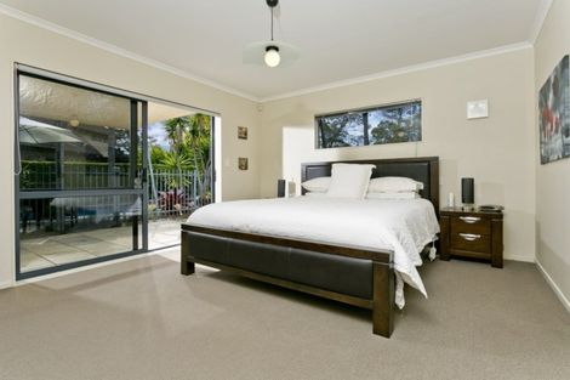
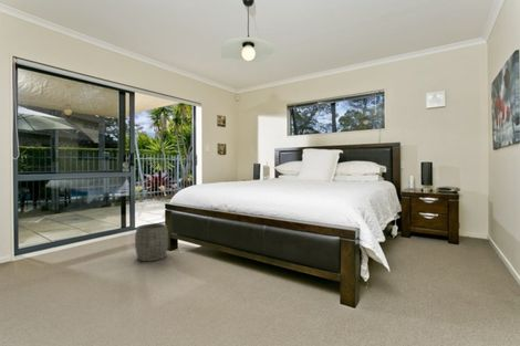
+ woven basket [134,222,169,262]
